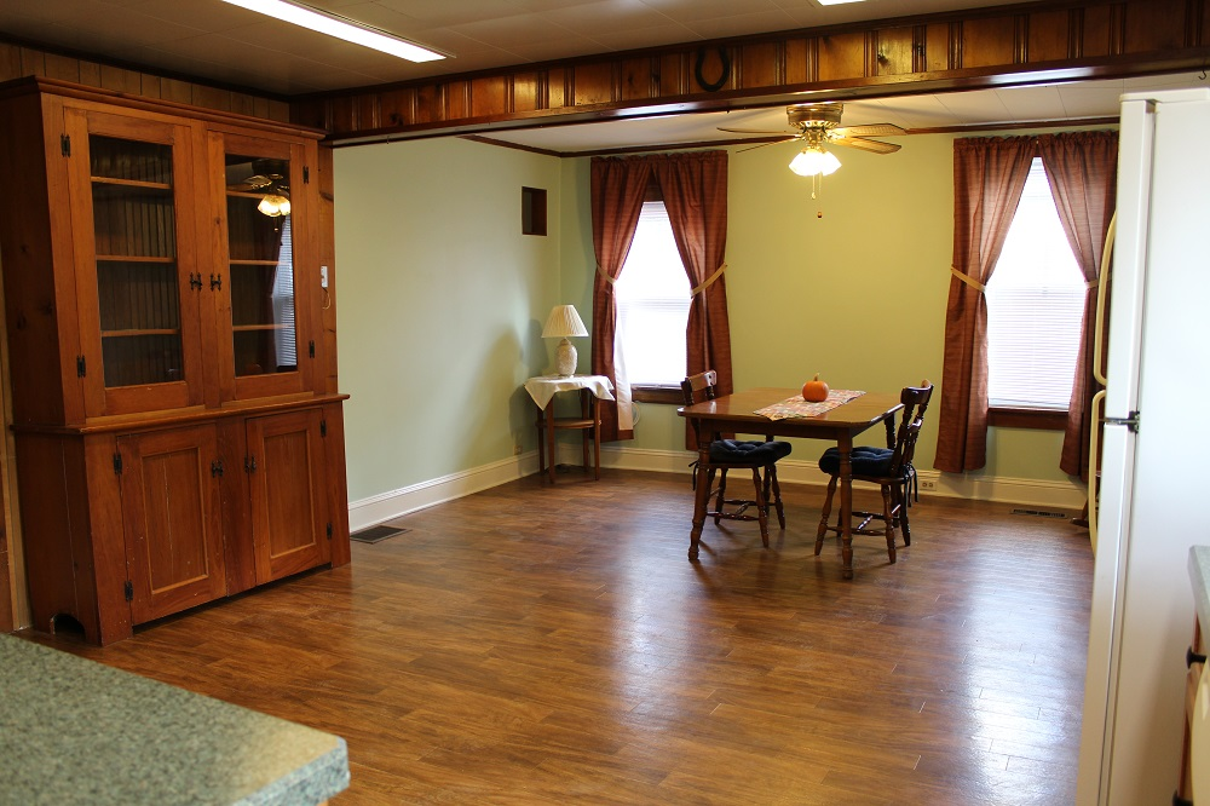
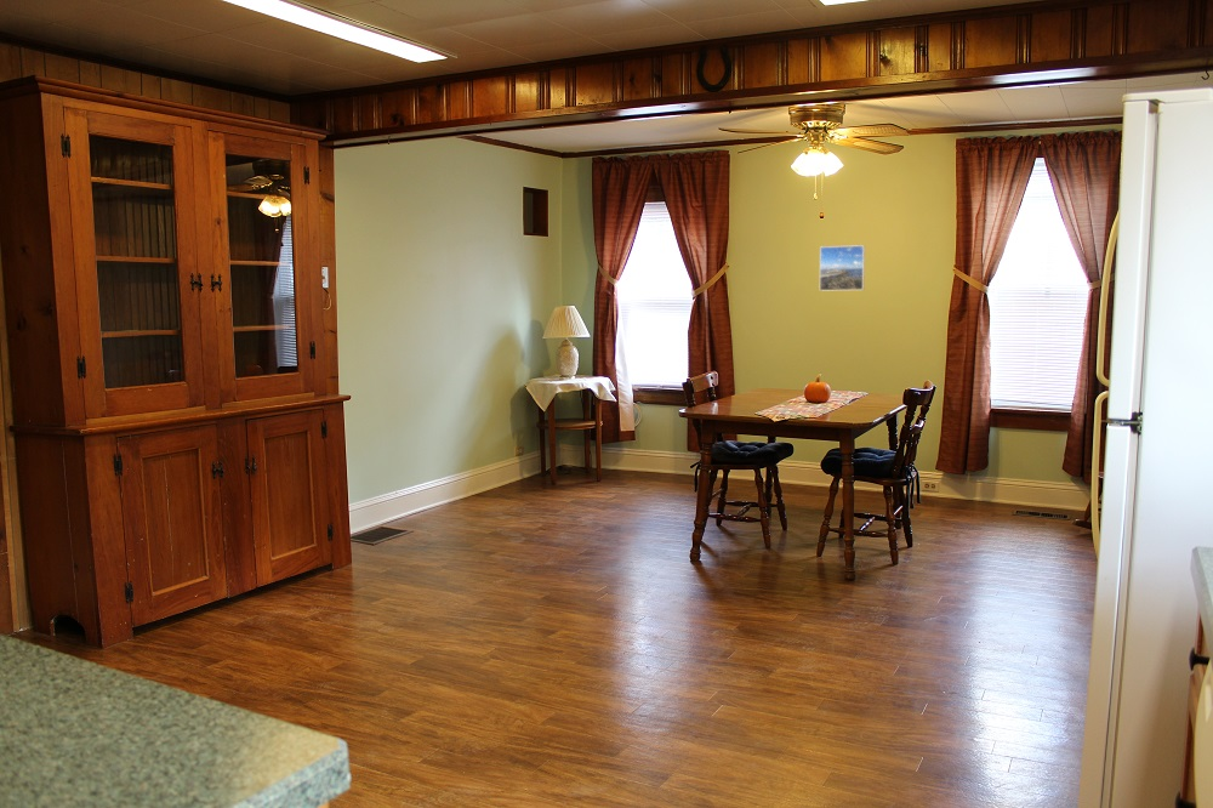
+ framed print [819,244,866,292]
